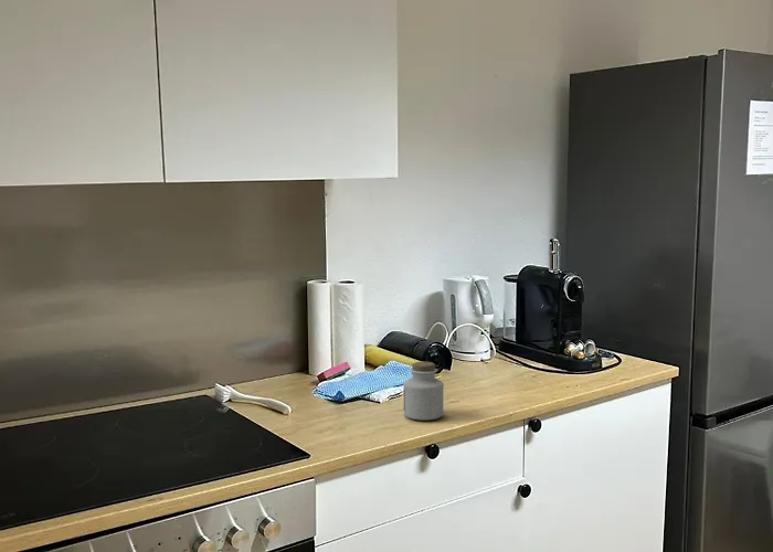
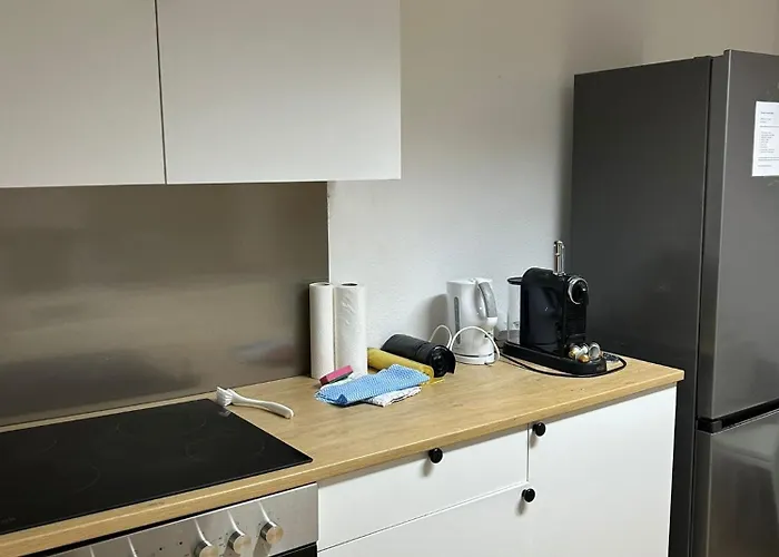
- jar [402,360,445,422]
